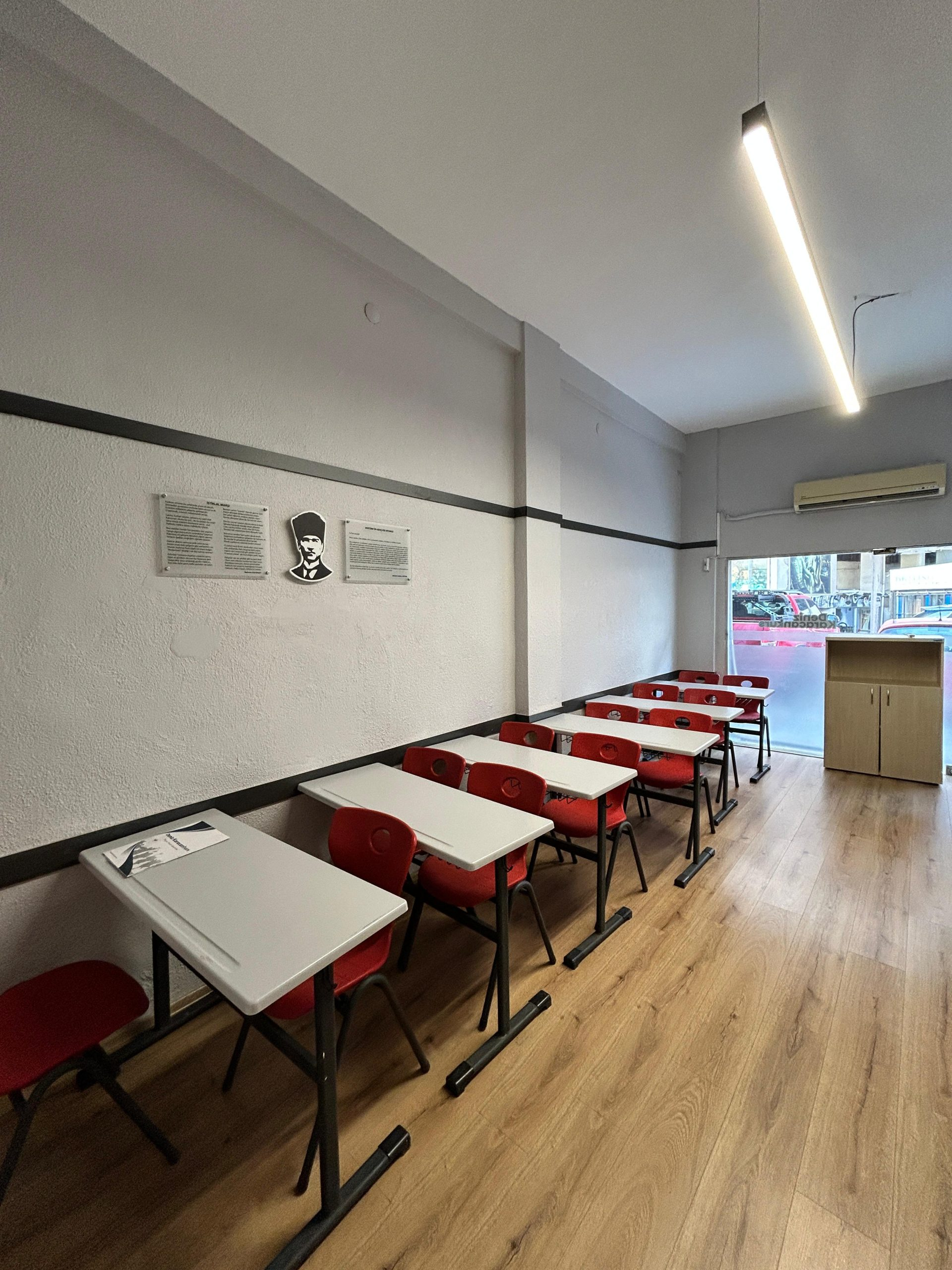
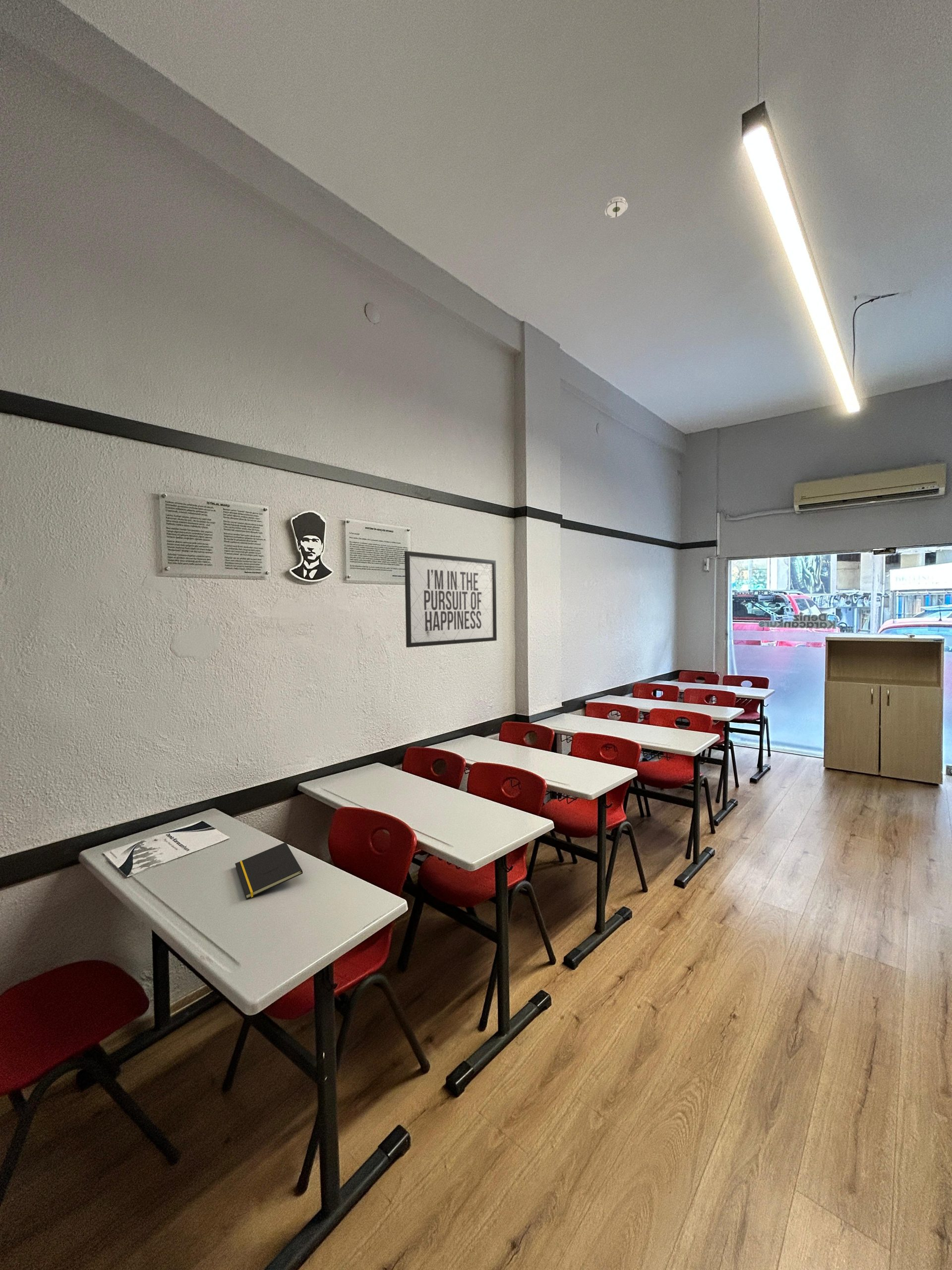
+ mirror [404,551,497,648]
+ notepad [235,842,303,900]
+ smoke detector [603,196,628,221]
